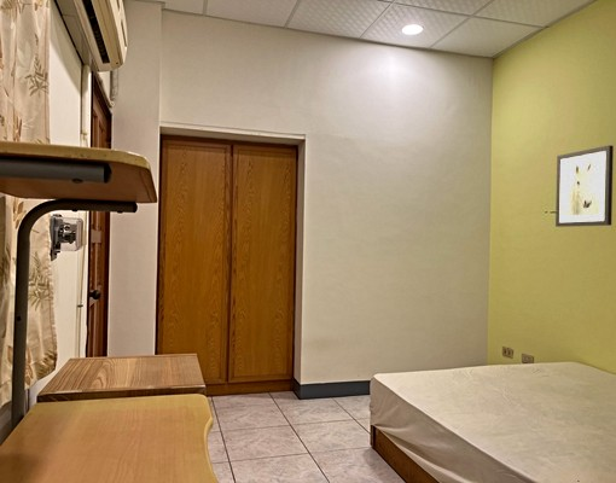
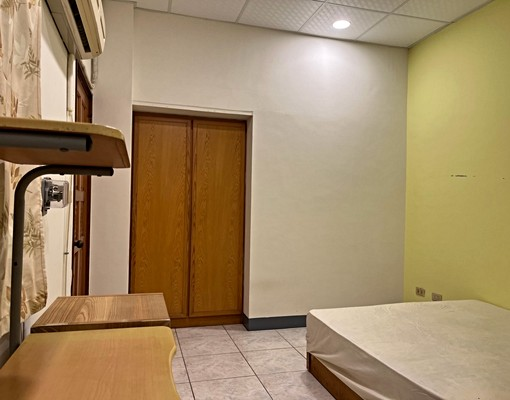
- wall art [554,144,615,228]
